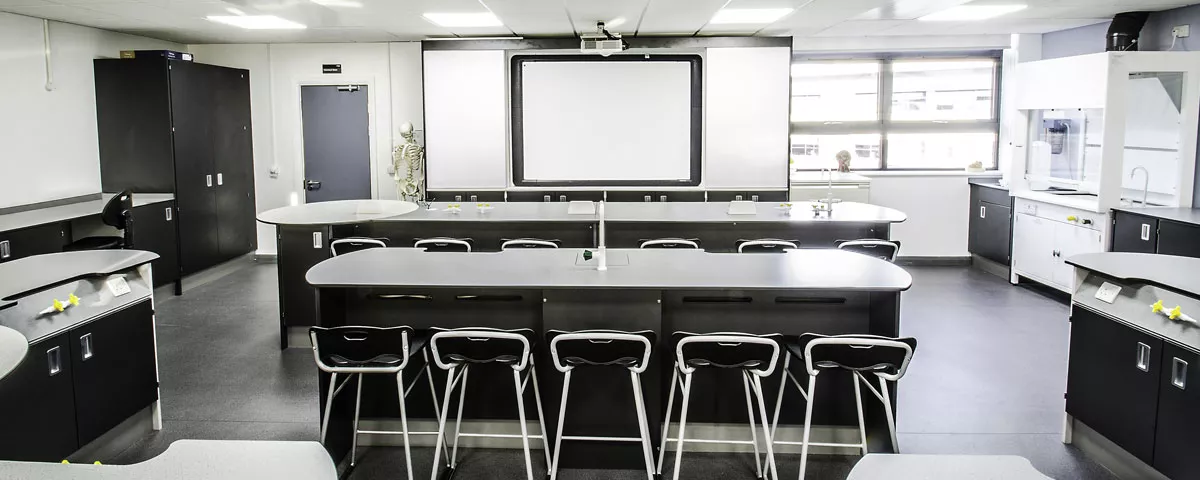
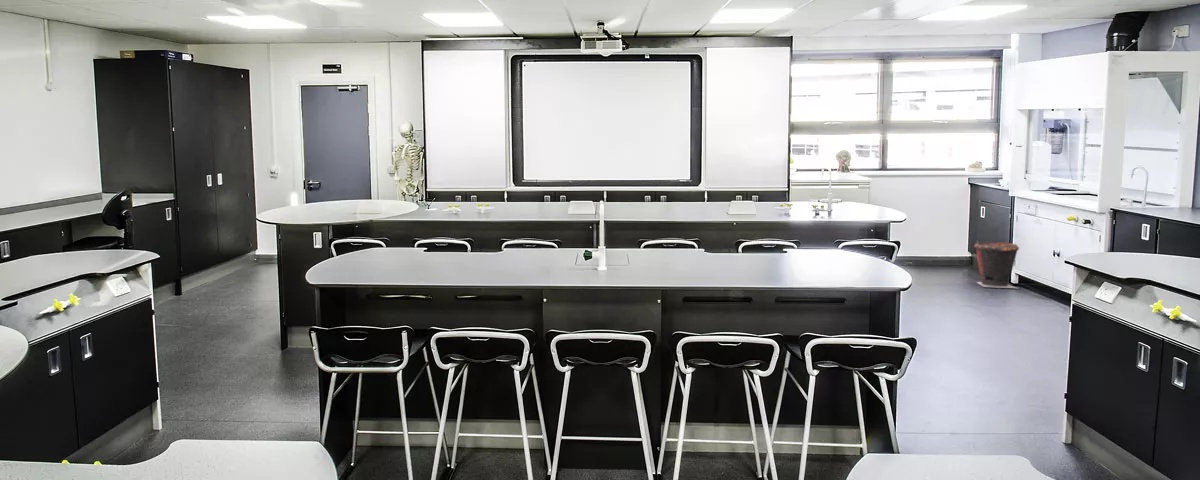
+ waste bin [974,240,1020,289]
